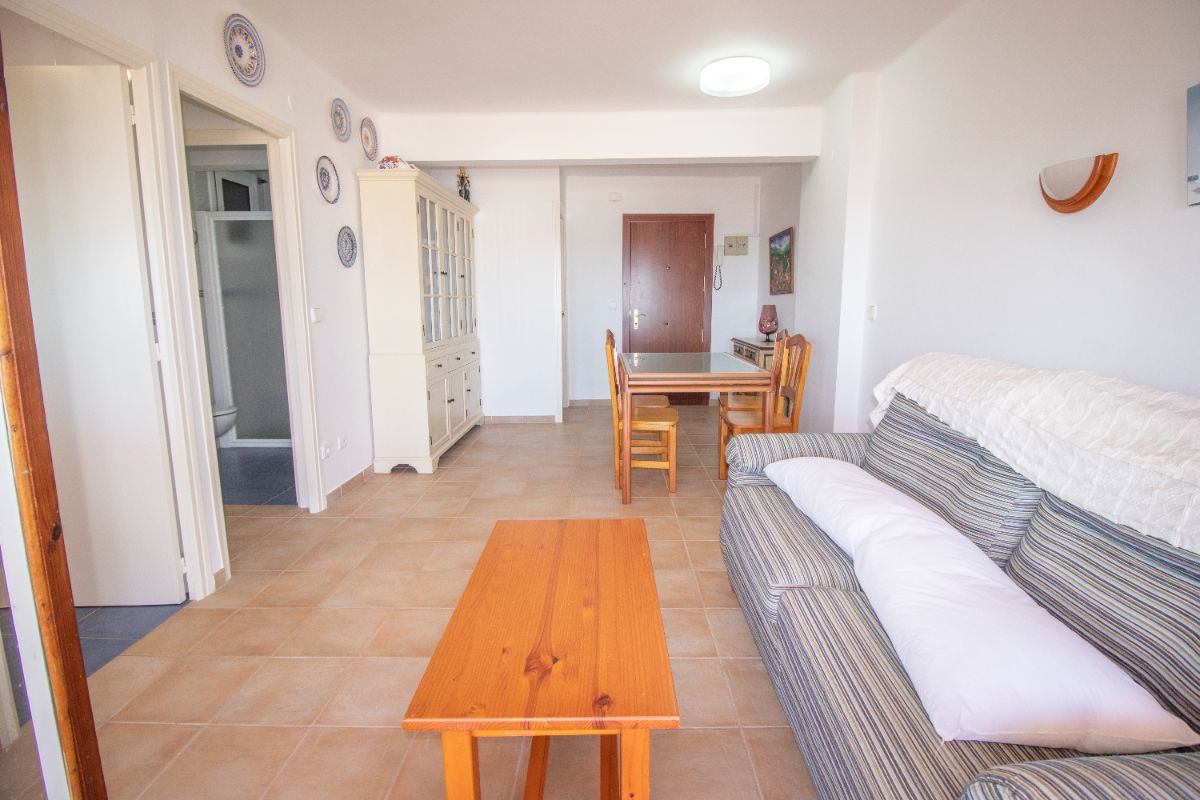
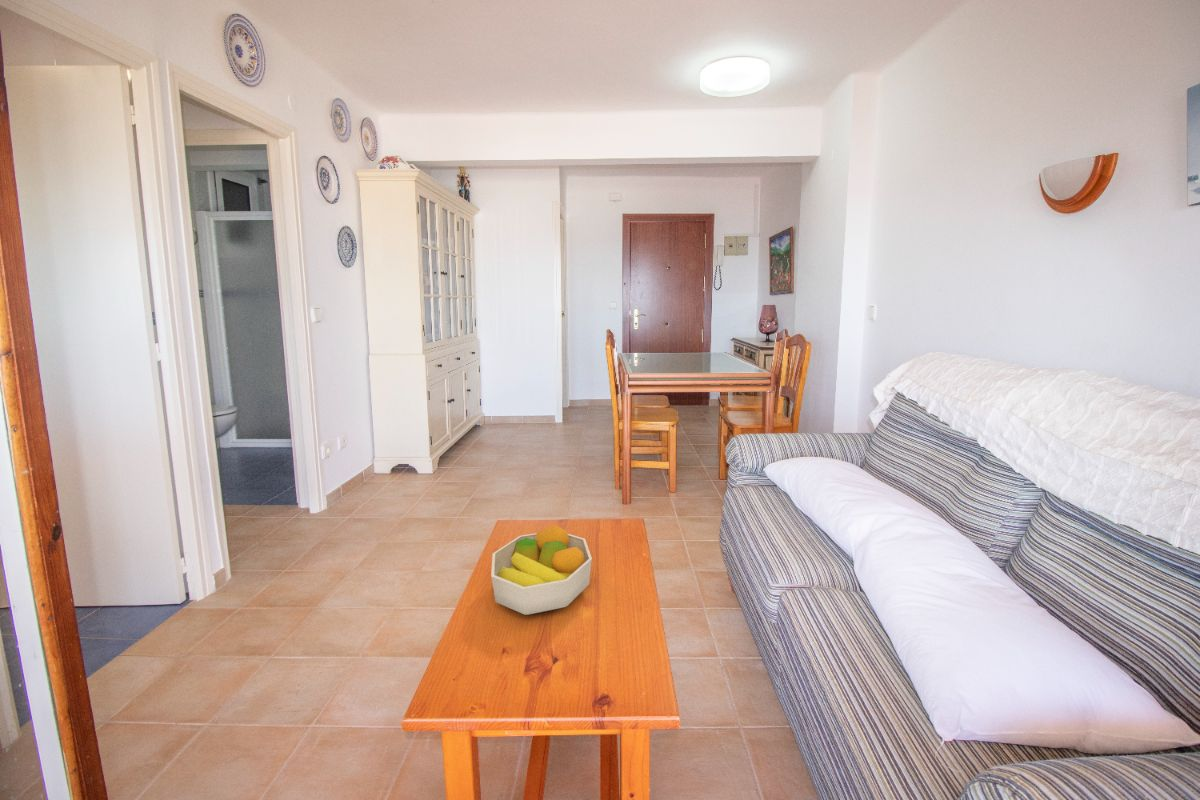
+ fruit bowl [490,524,593,616]
